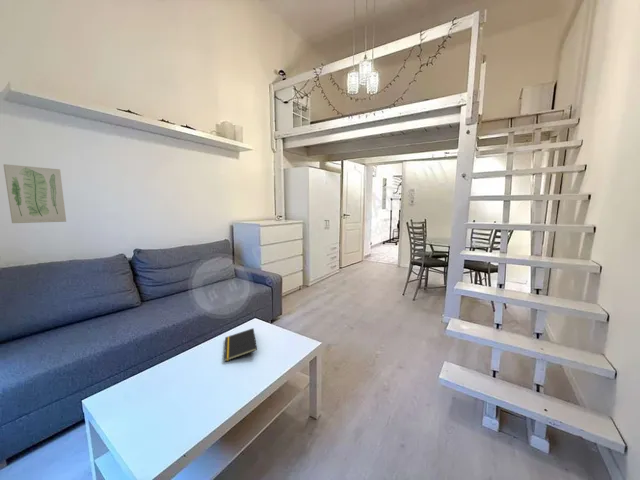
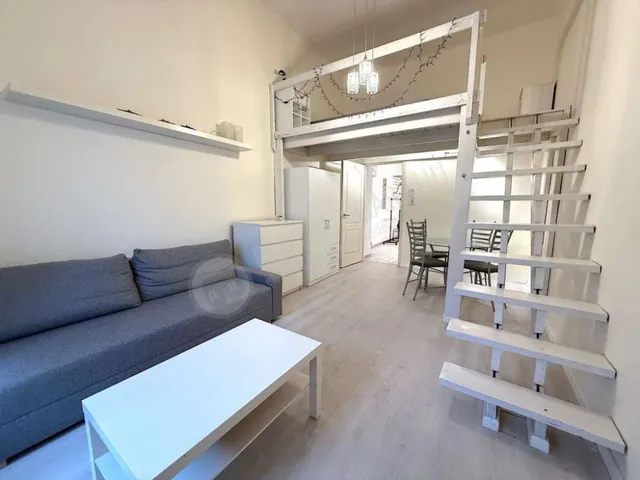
- notepad [223,327,258,362]
- wall art [3,163,67,224]
